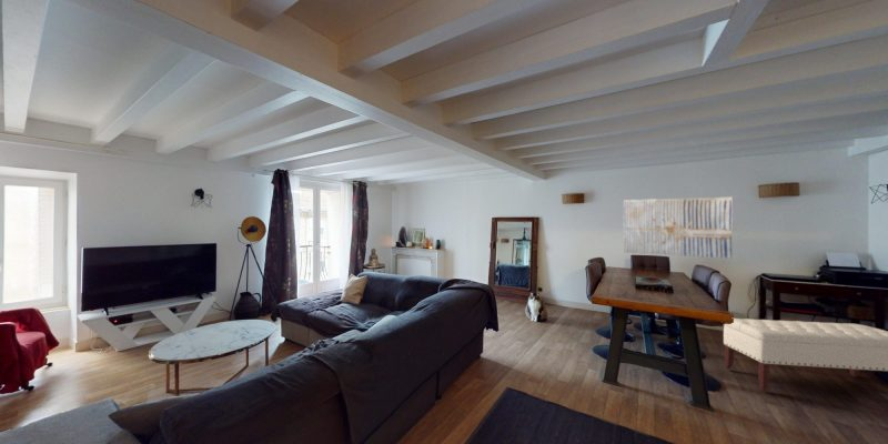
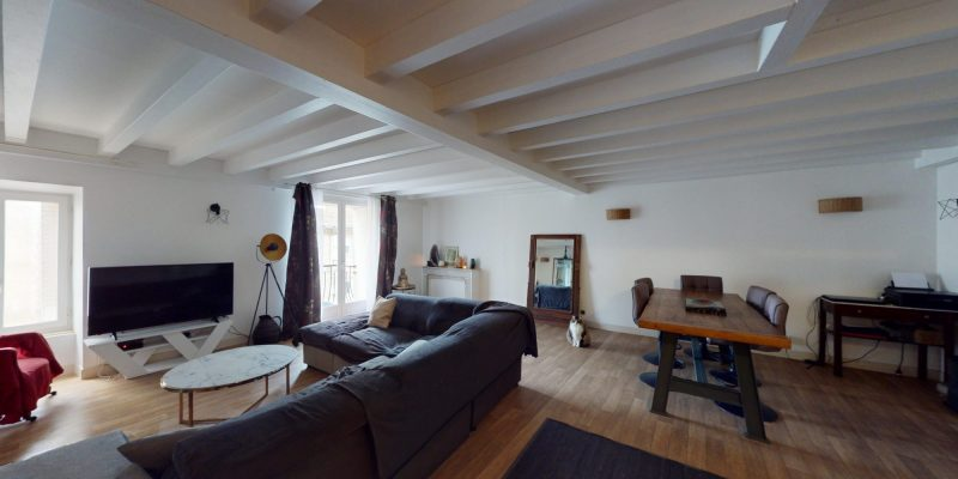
- wall art [623,195,734,260]
- bench [723,317,888,392]
